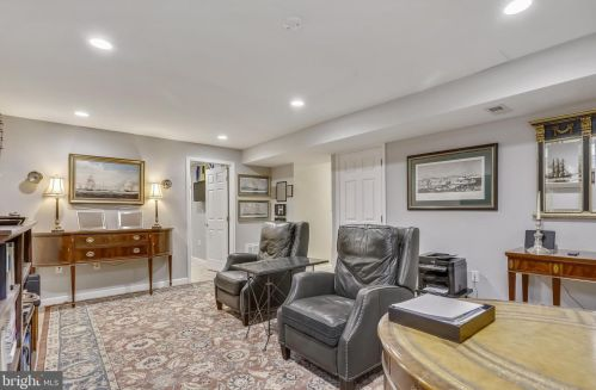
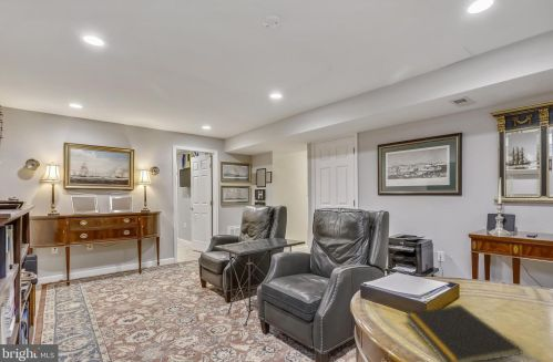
+ notepad [404,303,523,362]
